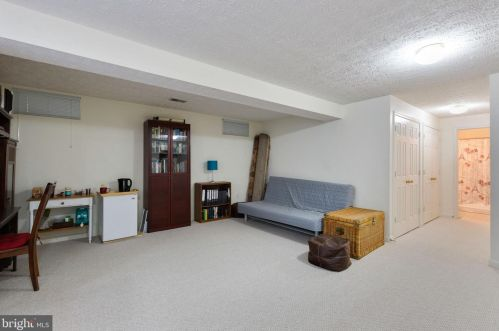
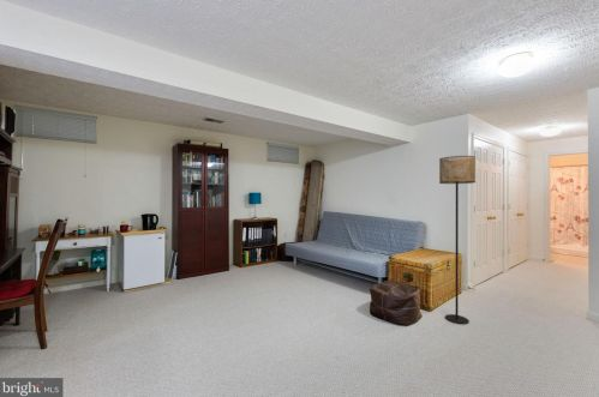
+ floor lamp [438,155,477,325]
